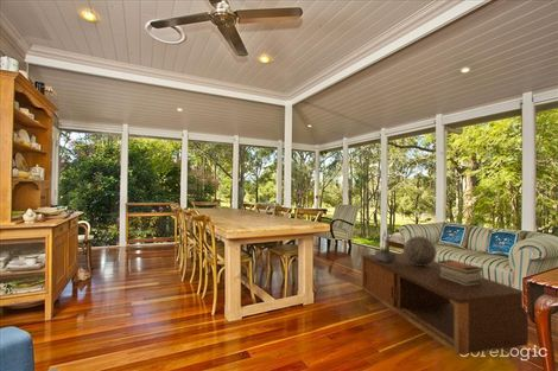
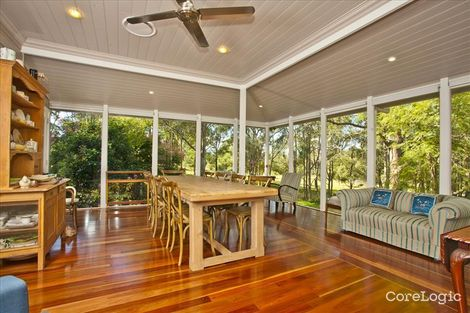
- book stack [437,258,483,287]
- potted plant [374,230,397,262]
- decorative sphere [402,235,438,266]
- coffee table [361,251,530,356]
